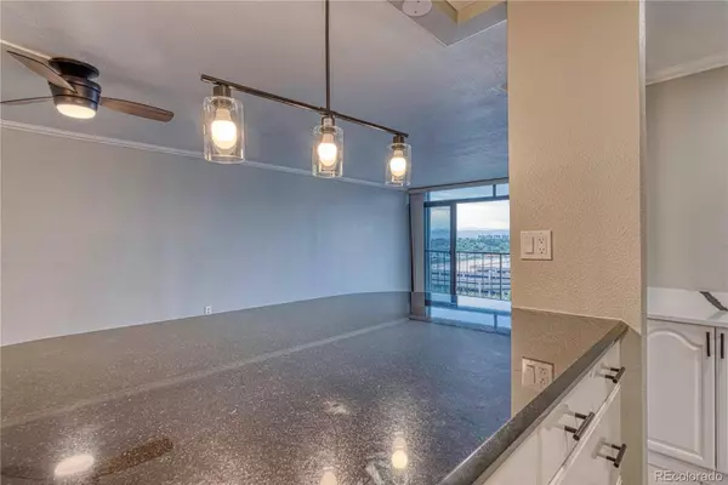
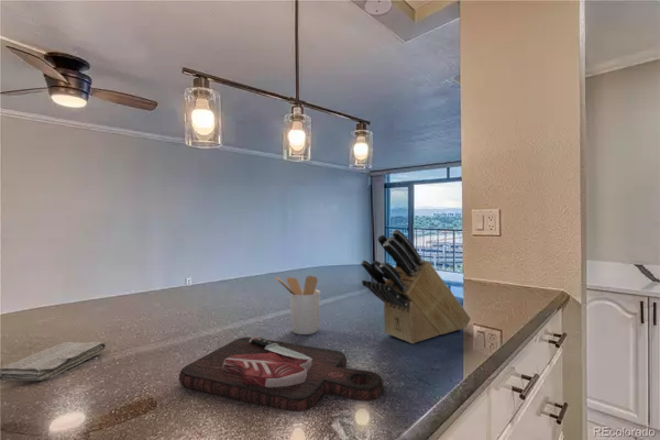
+ knife block [360,228,472,345]
+ washcloth [0,341,107,382]
+ utensil holder [275,275,321,336]
+ cutting board [178,337,384,413]
